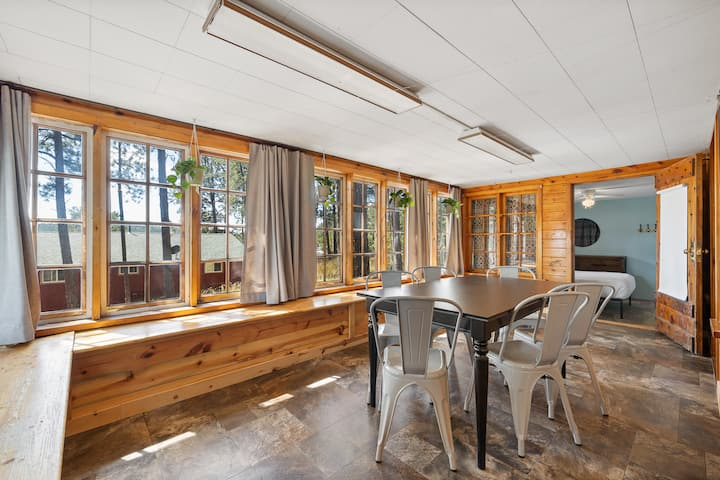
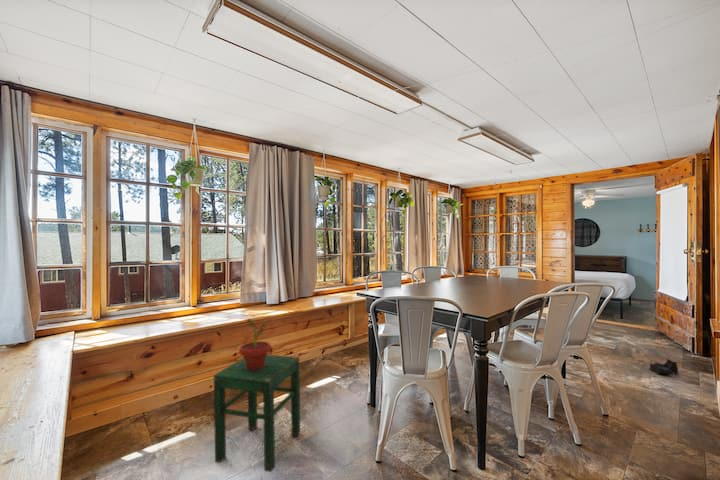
+ stool [213,354,301,473]
+ potted plant [238,318,272,370]
+ boots [649,358,679,376]
